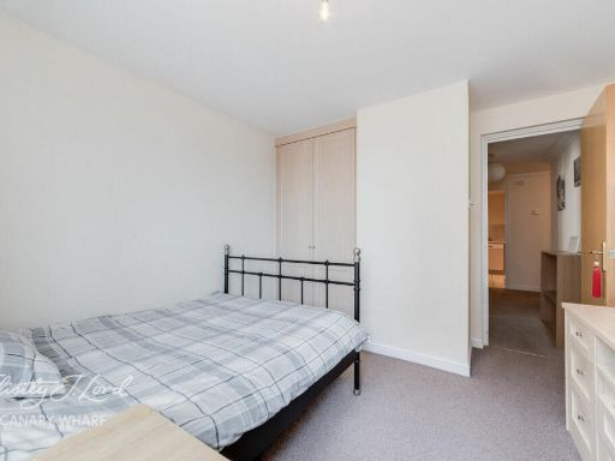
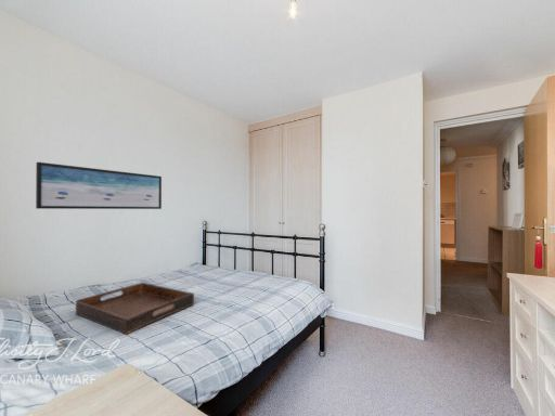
+ serving tray [75,282,195,336]
+ wall art [35,161,163,210]
